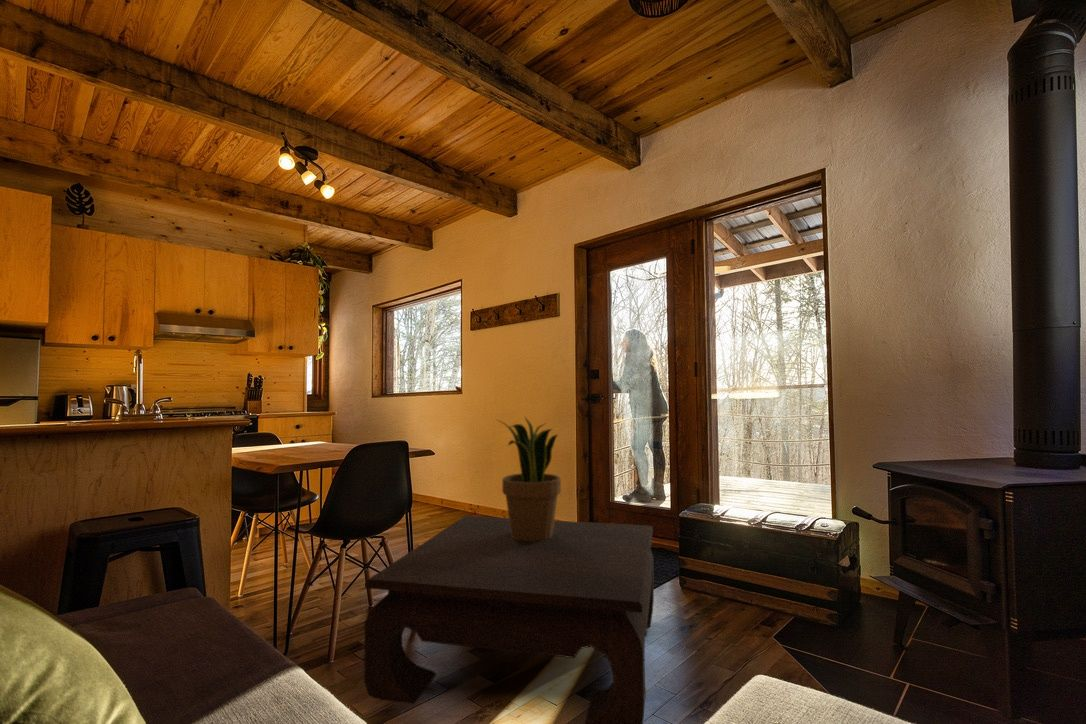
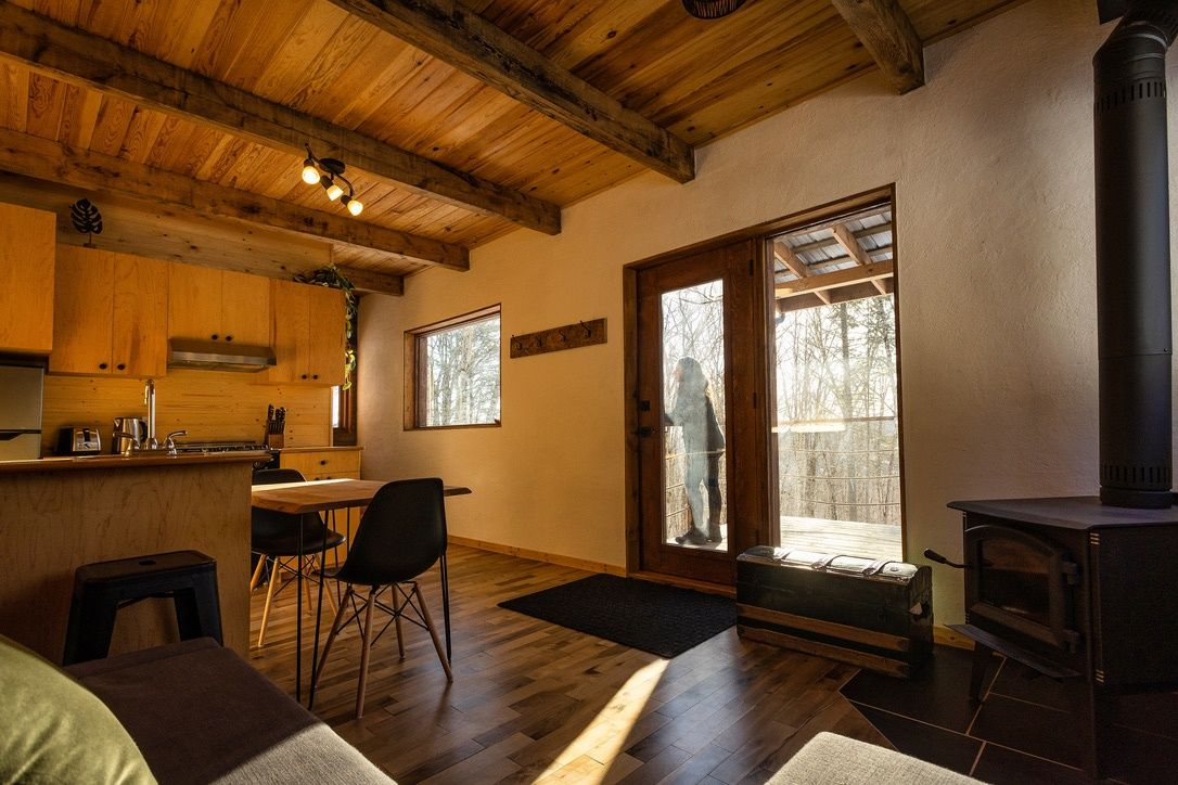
- coffee table [363,515,655,724]
- potted plant [496,415,562,541]
